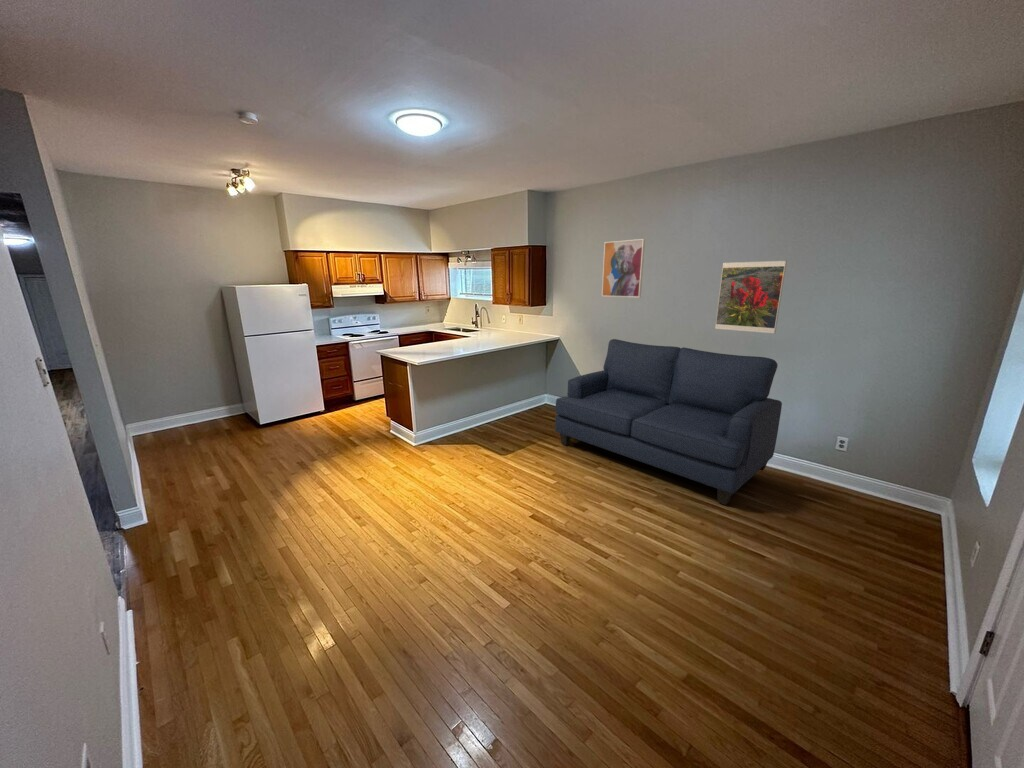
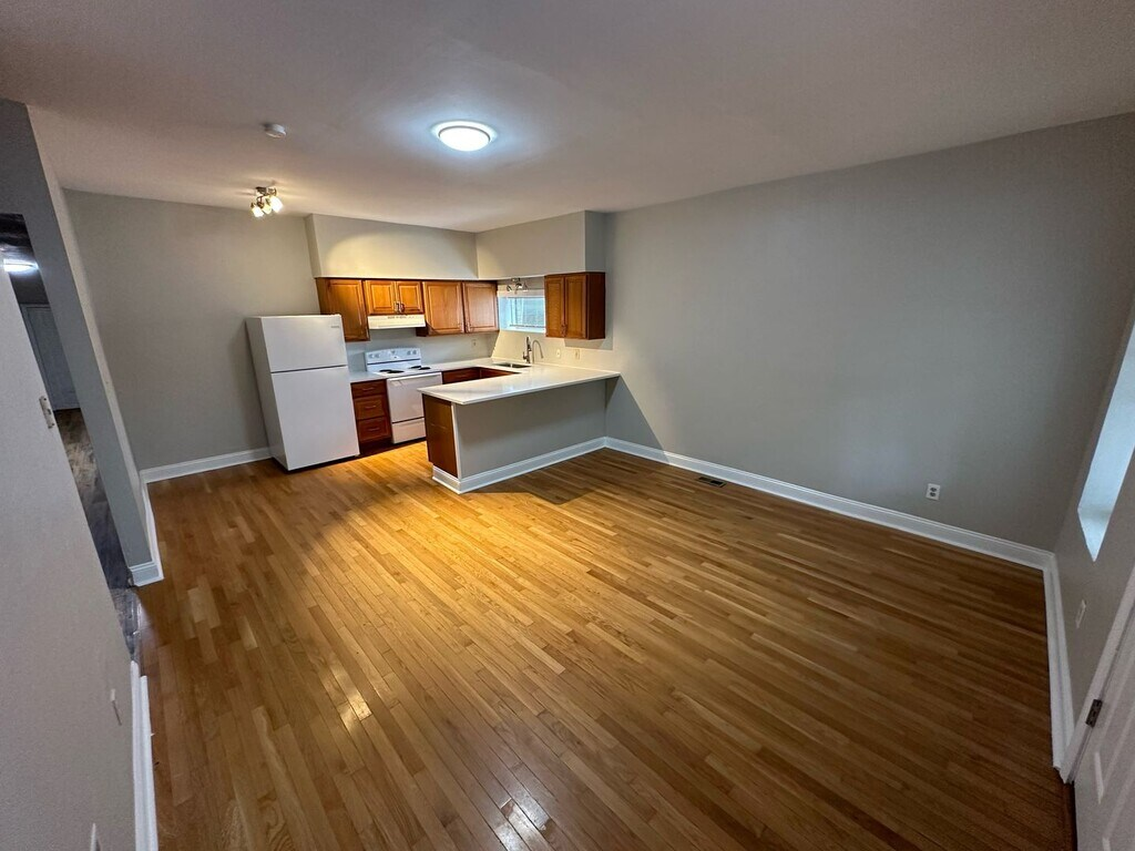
- wall art [601,238,646,298]
- sofa [554,338,783,506]
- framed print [714,260,788,334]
